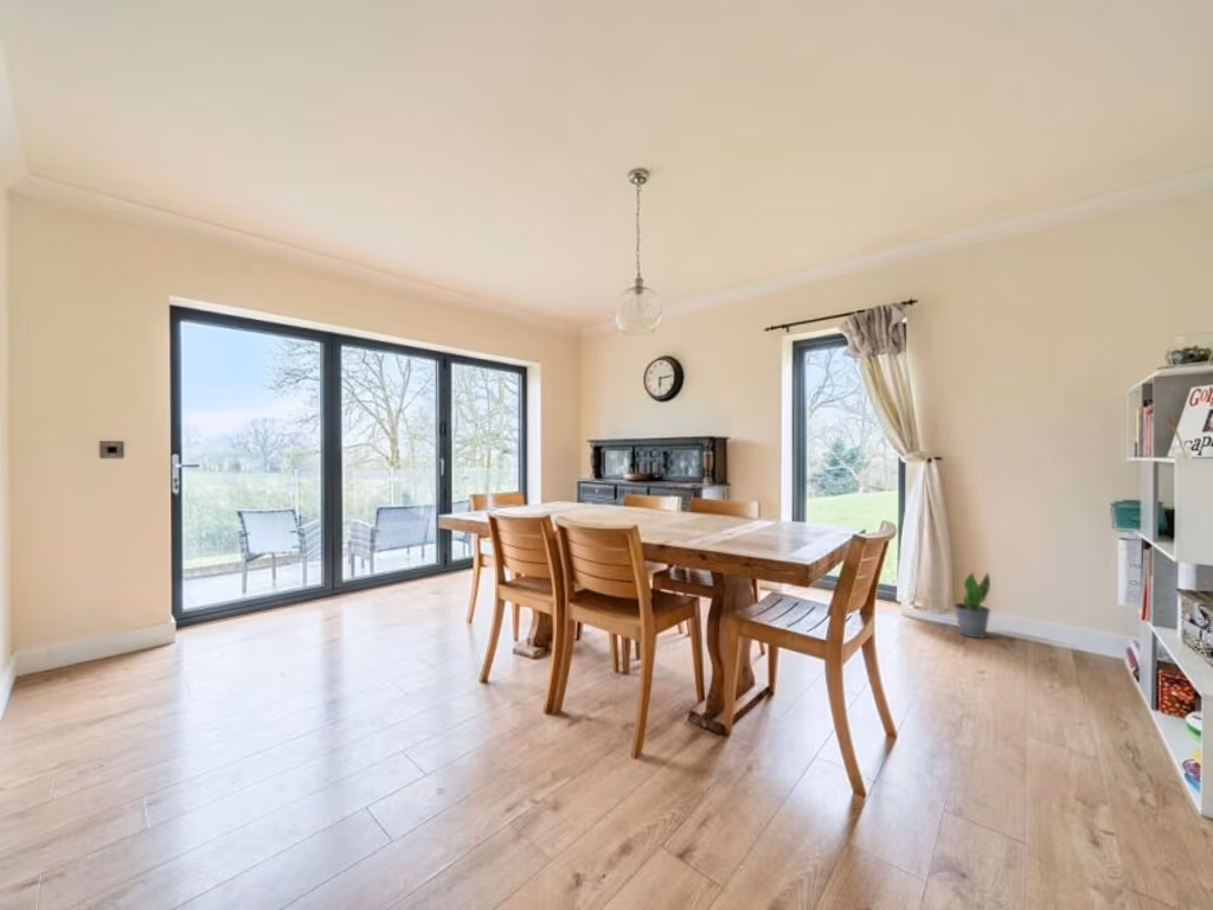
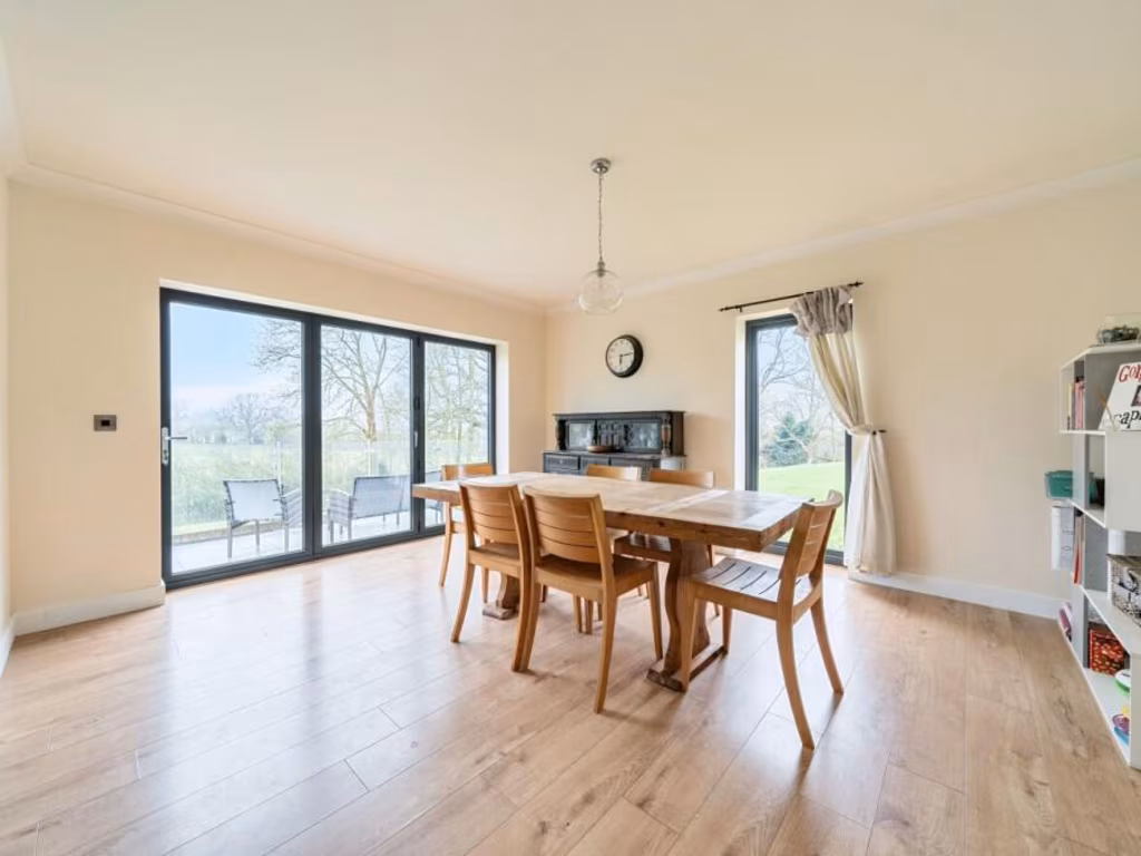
- potted plant [952,570,991,640]
